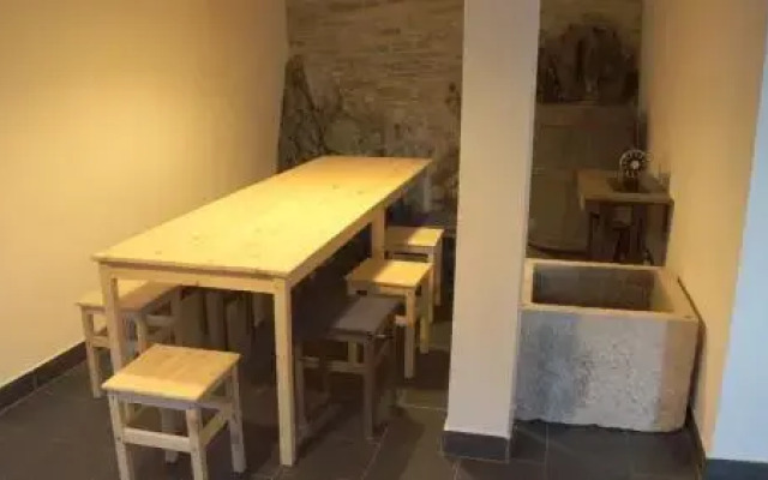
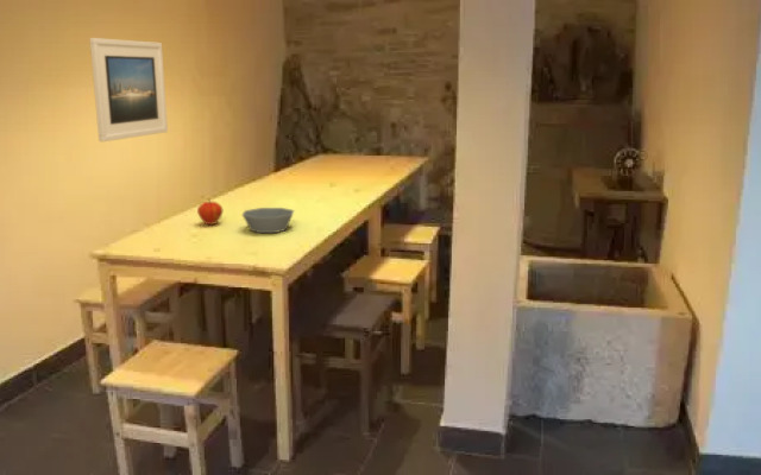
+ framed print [88,37,169,142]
+ fruit [196,197,224,226]
+ bowl [241,207,296,234]
